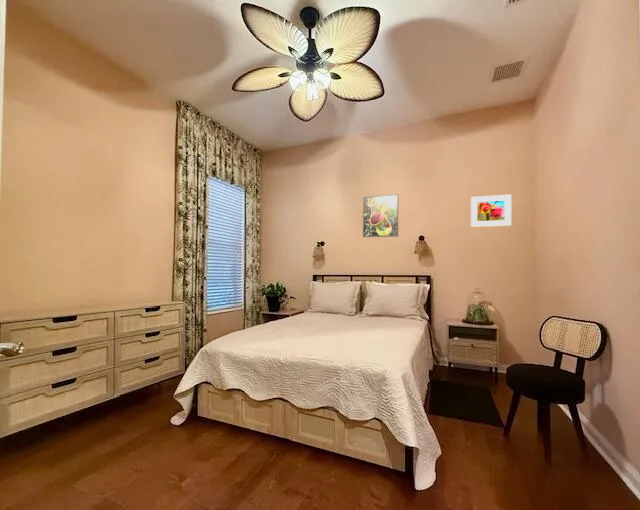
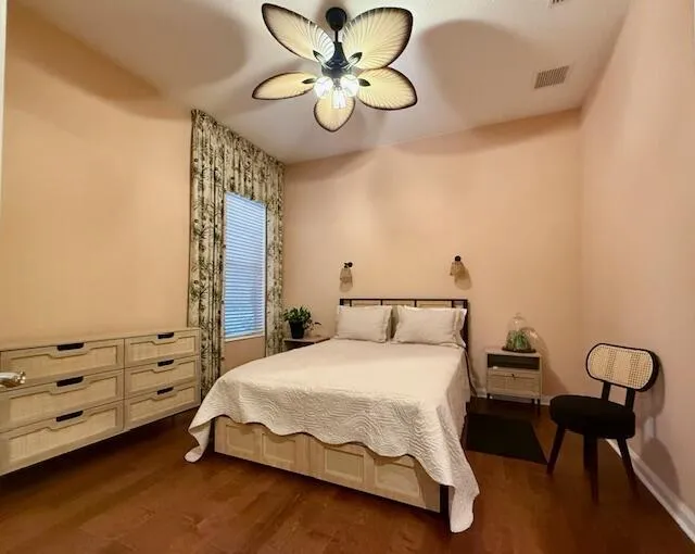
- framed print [470,193,512,228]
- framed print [362,193,399,238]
